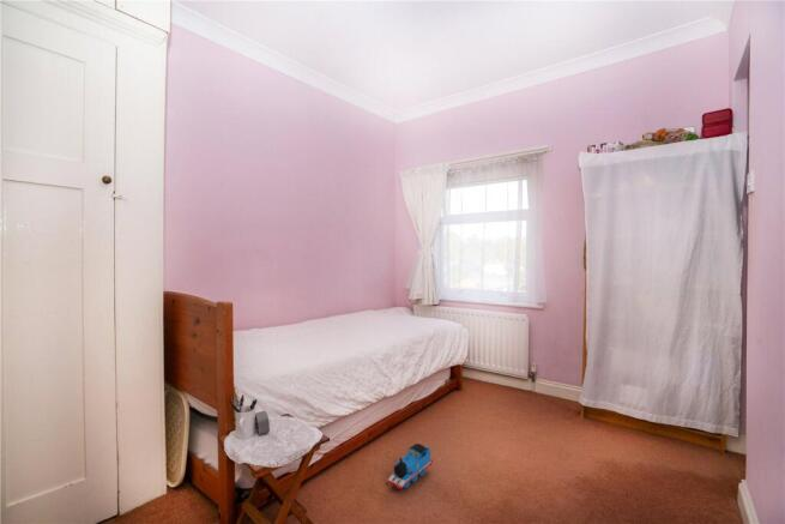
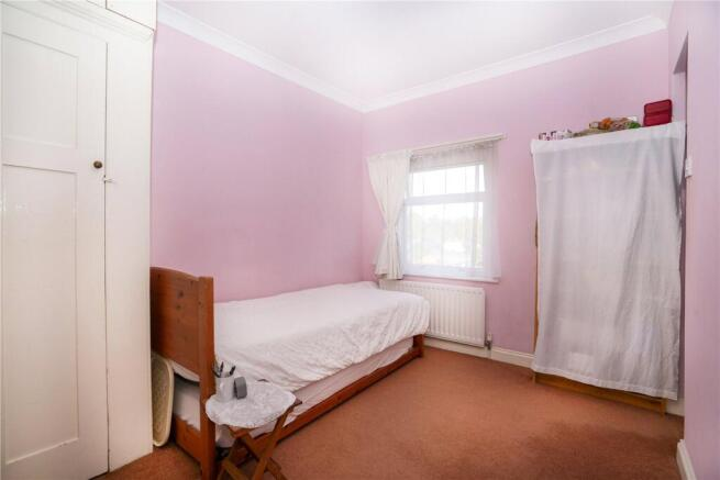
- toy train [385,442,434,492]
